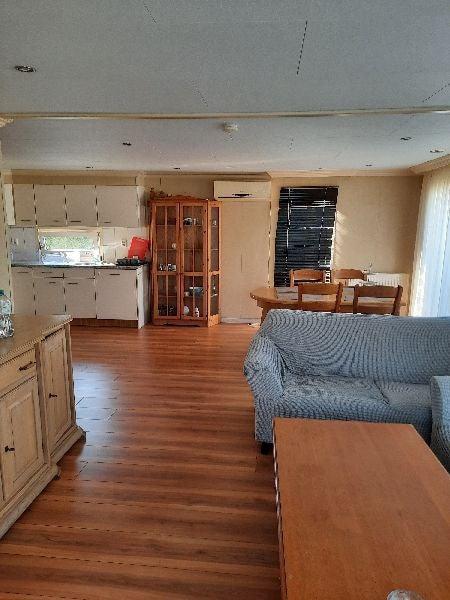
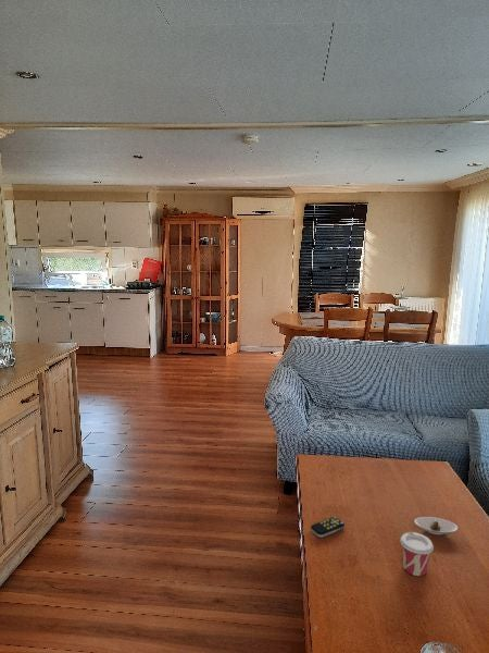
+ saucer [413,516,459,535]
+ remote control [310,516,346,539]
+ cup [399,531,435,577]
